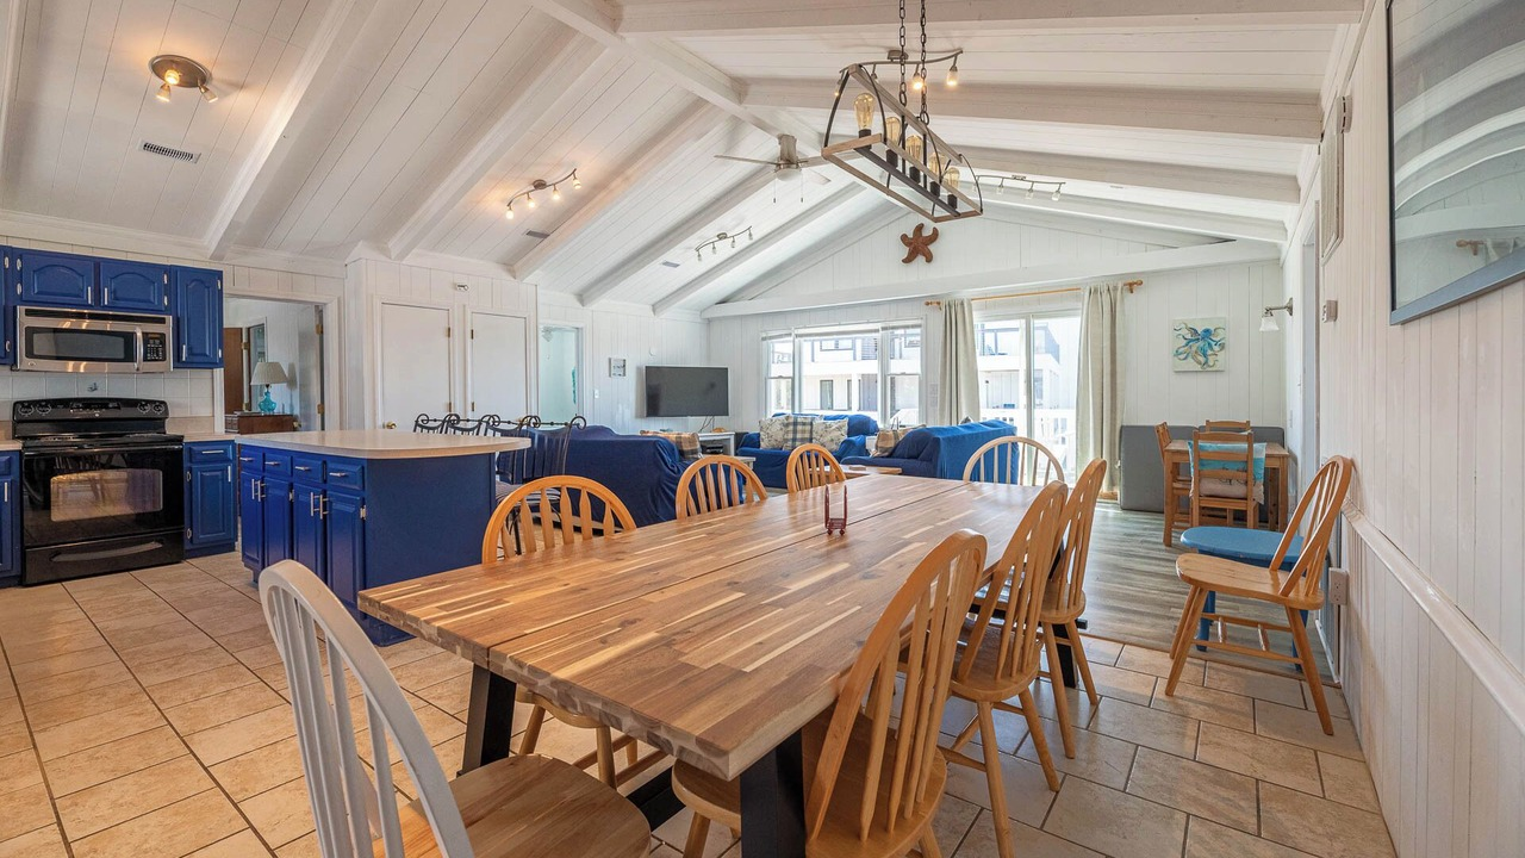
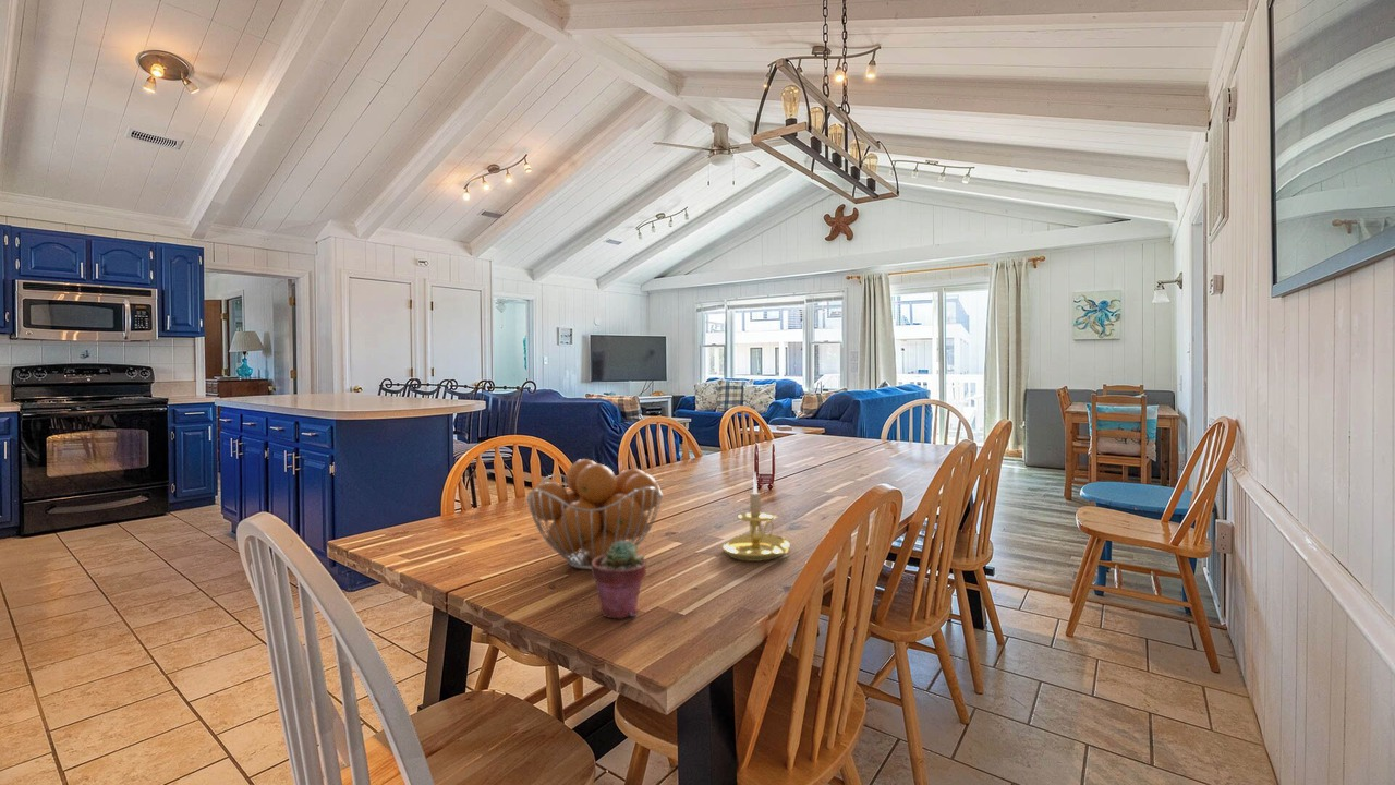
+ fruit basket [525,458,664,570]
+ candle holder [720,471,791,563]
+ potted succulent [591,540,647,620]
